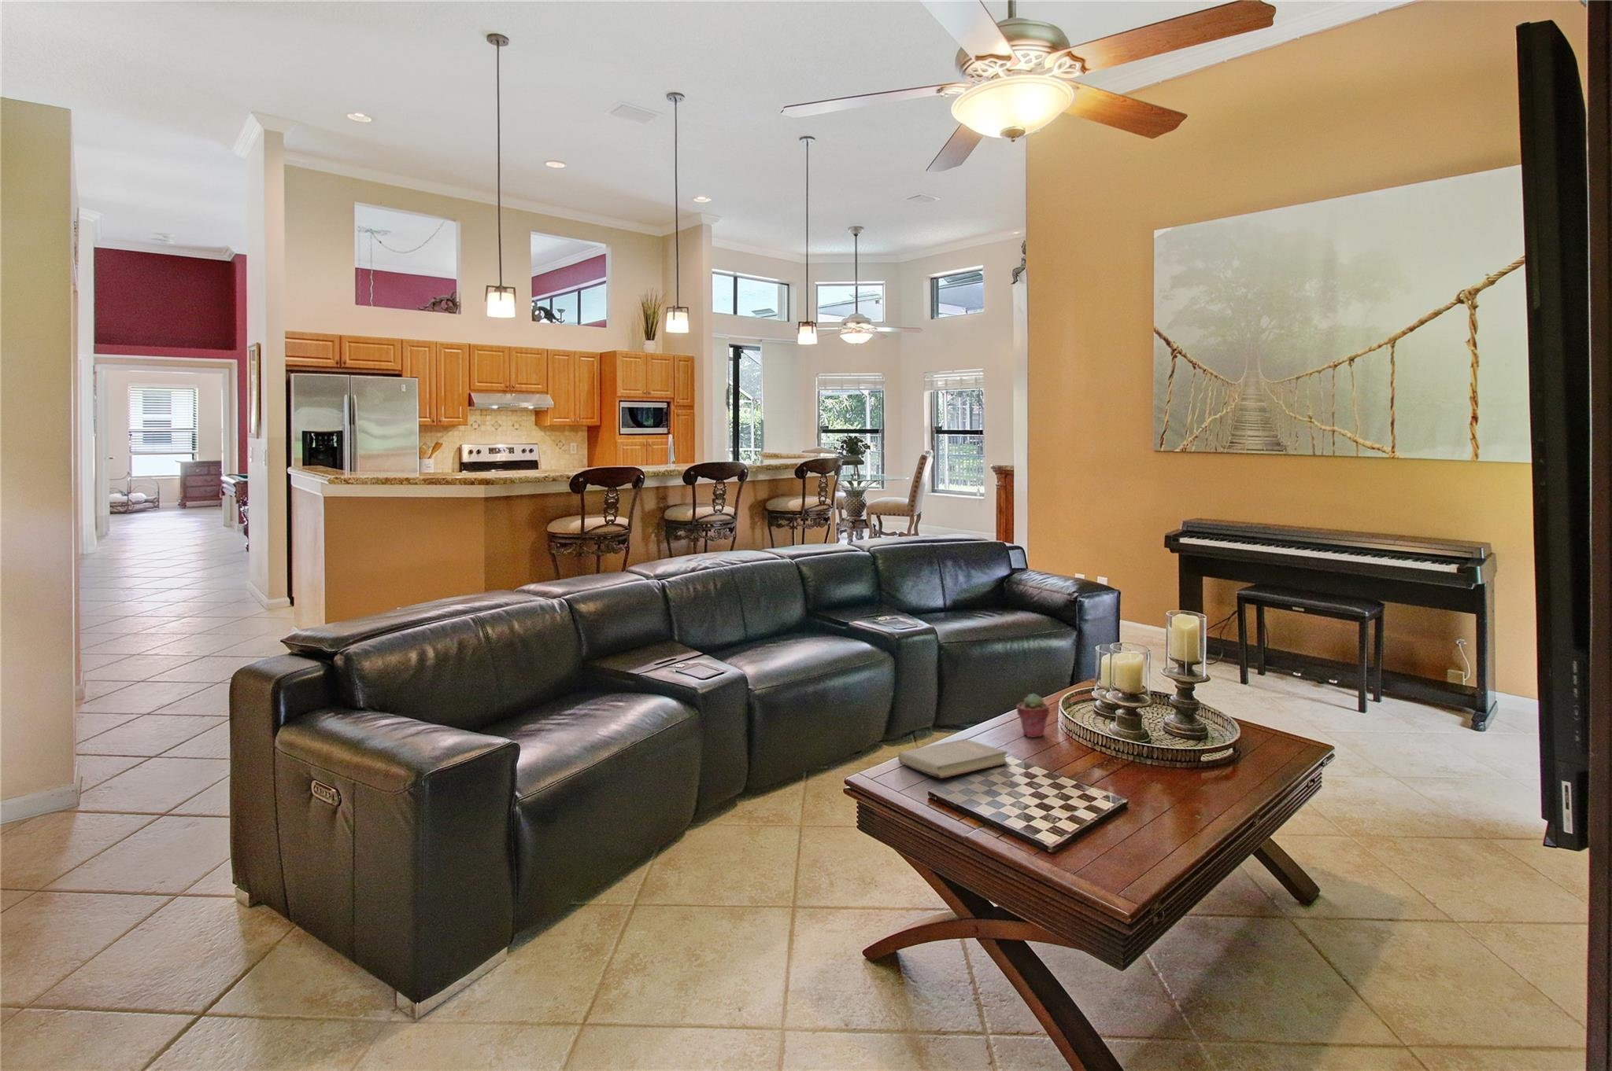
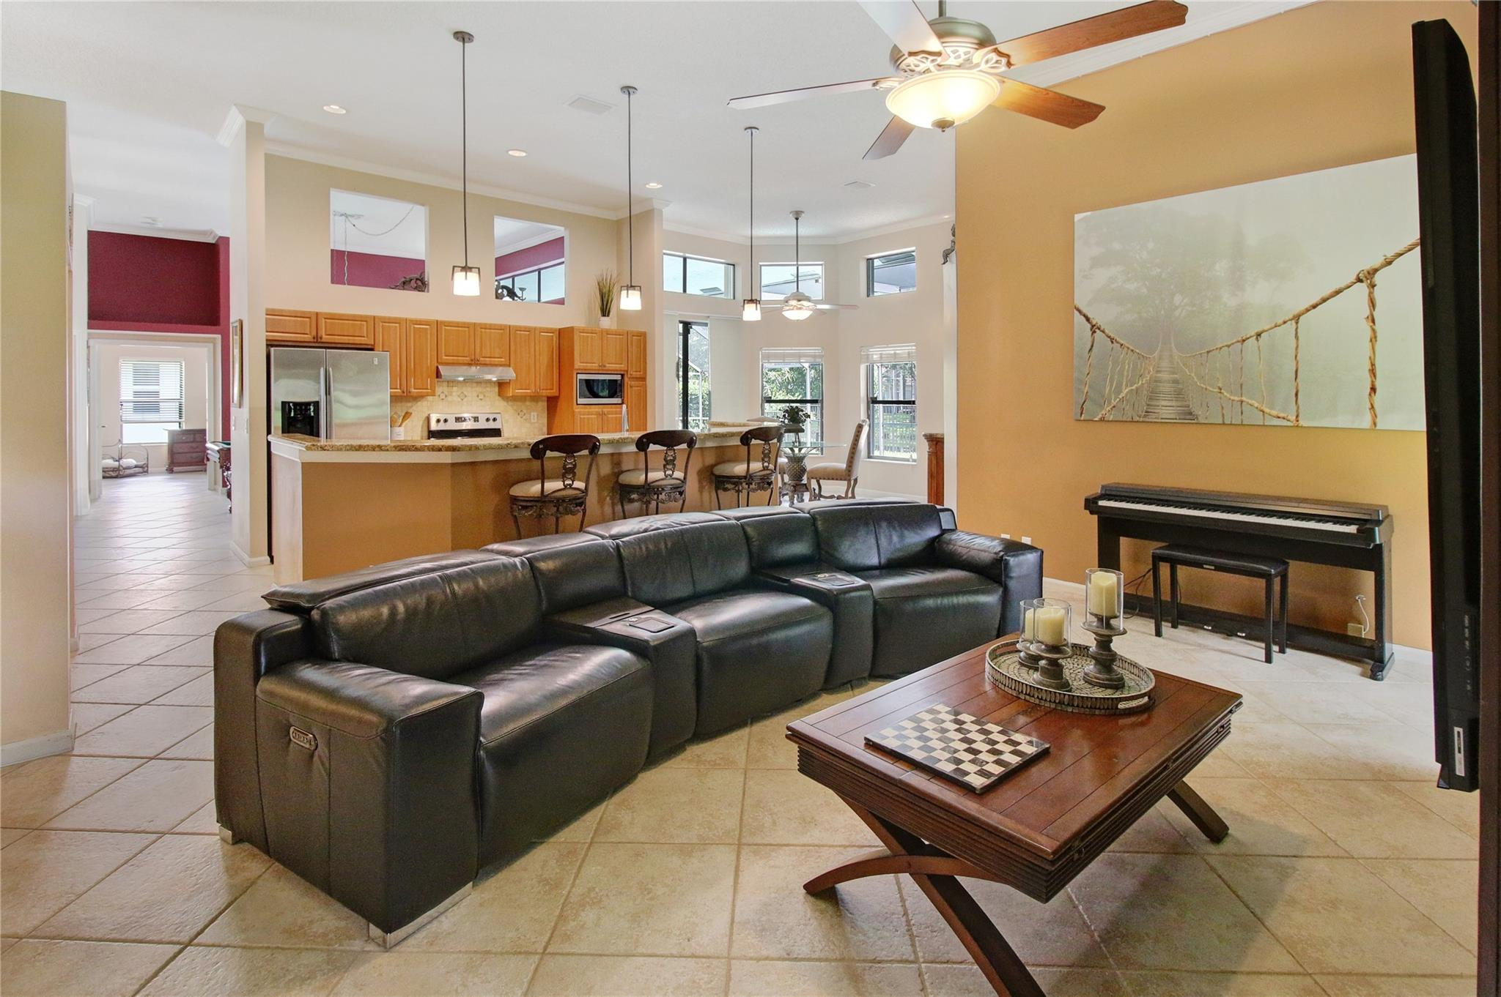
- potted succulent [1015,693,1050,739]
- book [897,739,1009,779]
